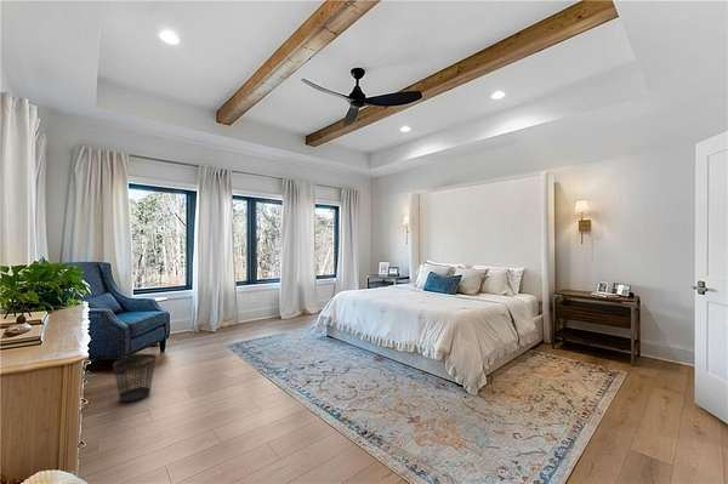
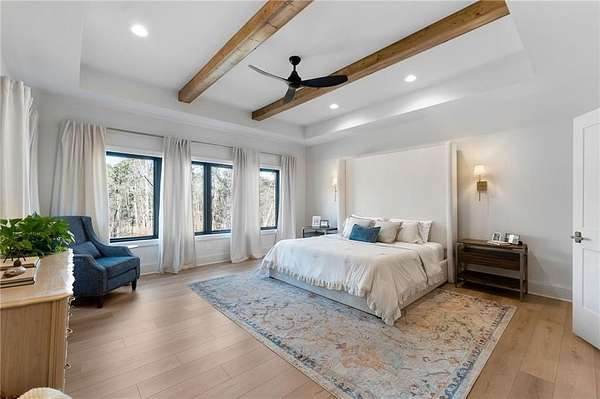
- wastebasket [112,353,158,403]
